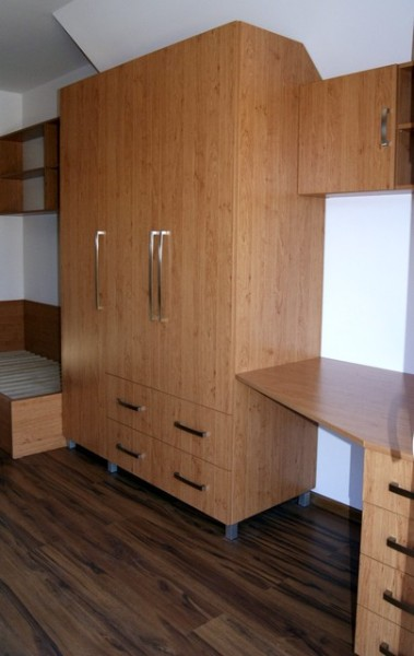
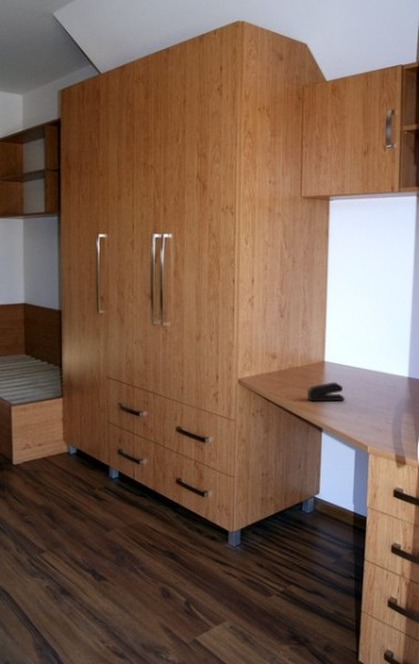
+ stapler [306,381,346,402]
